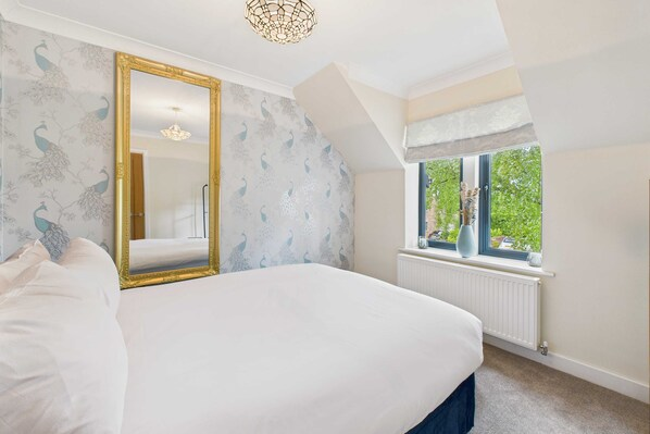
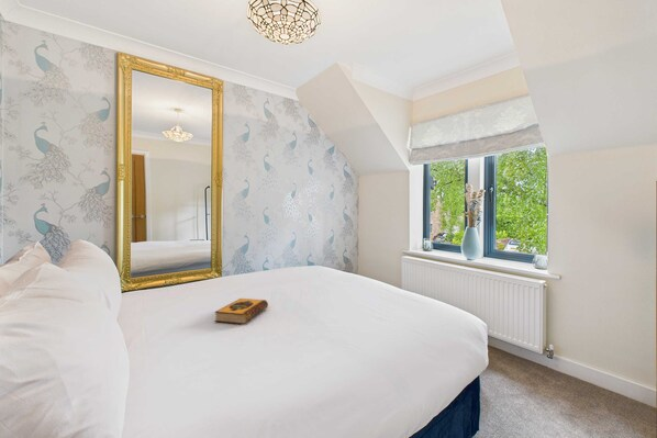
+ hardback book [214,297,269,325]
